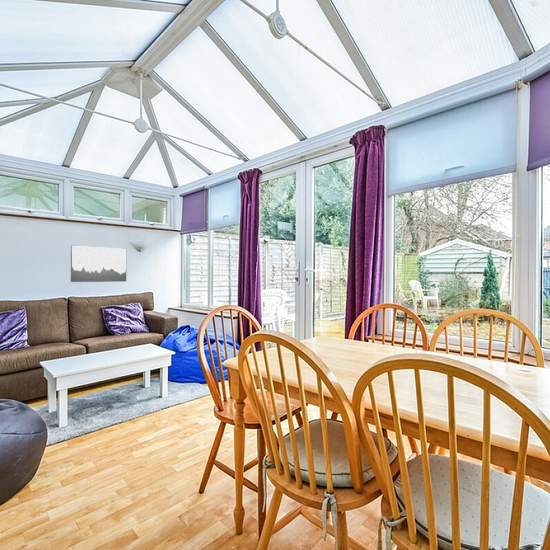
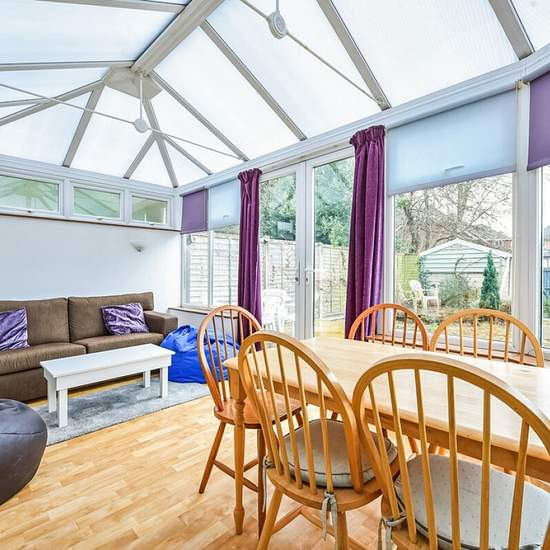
- wall art [70,244,127,283]
